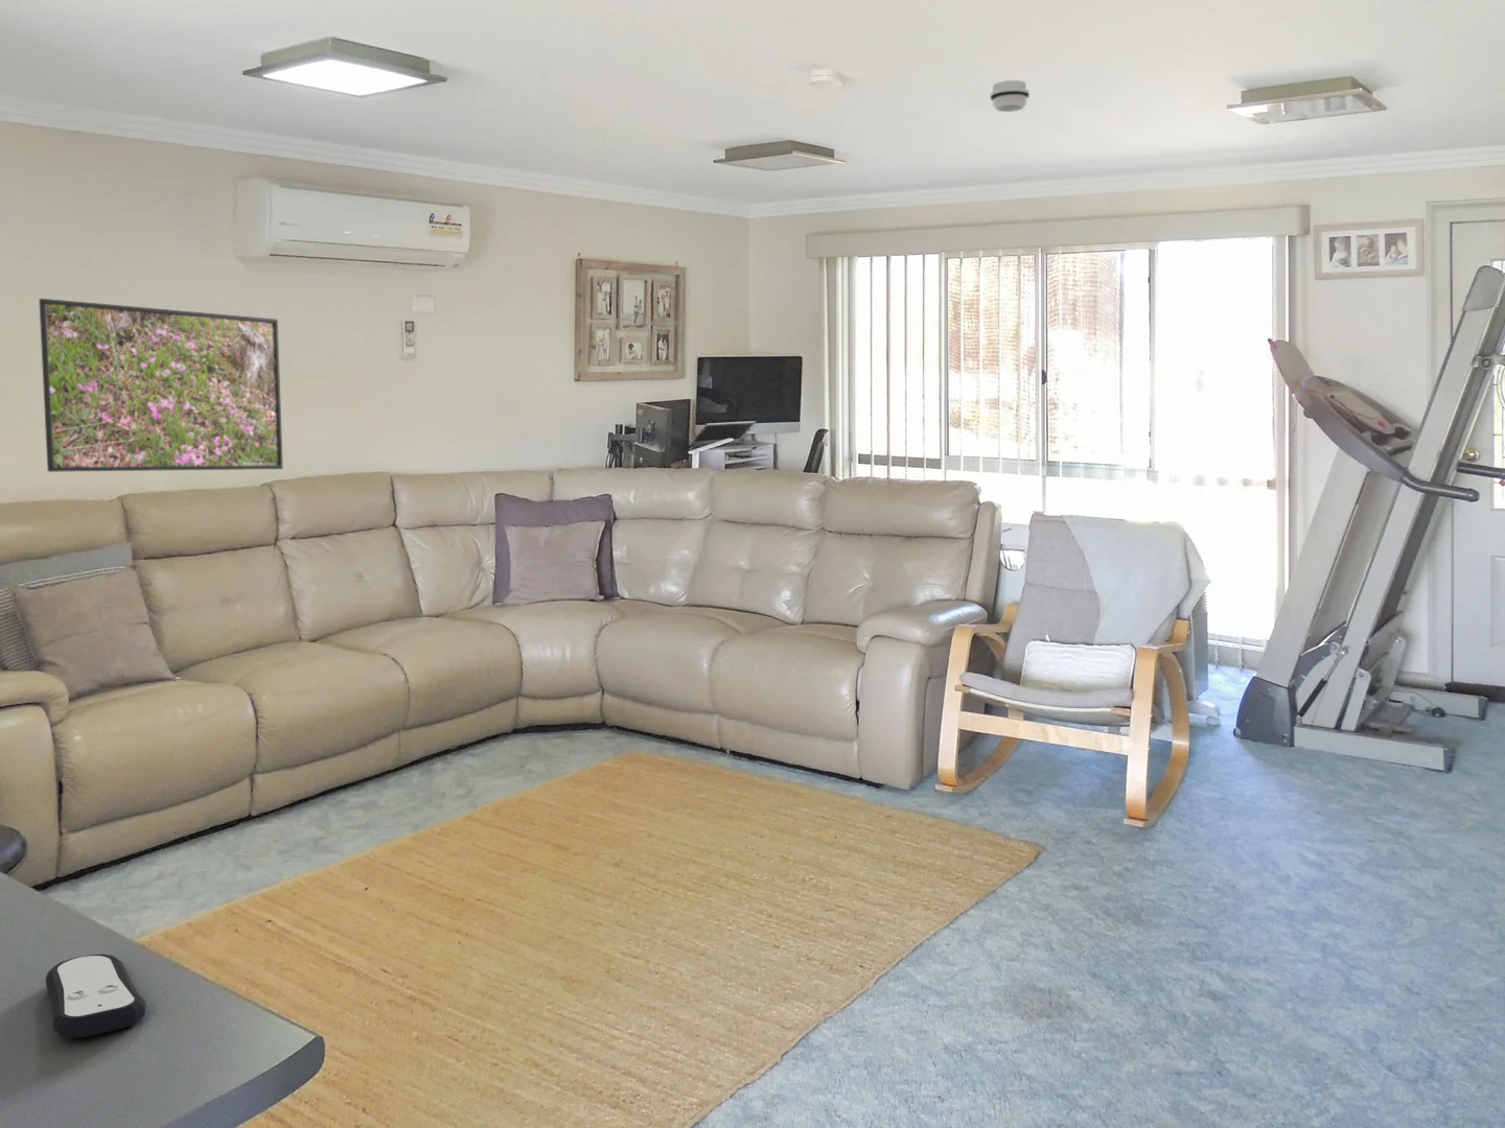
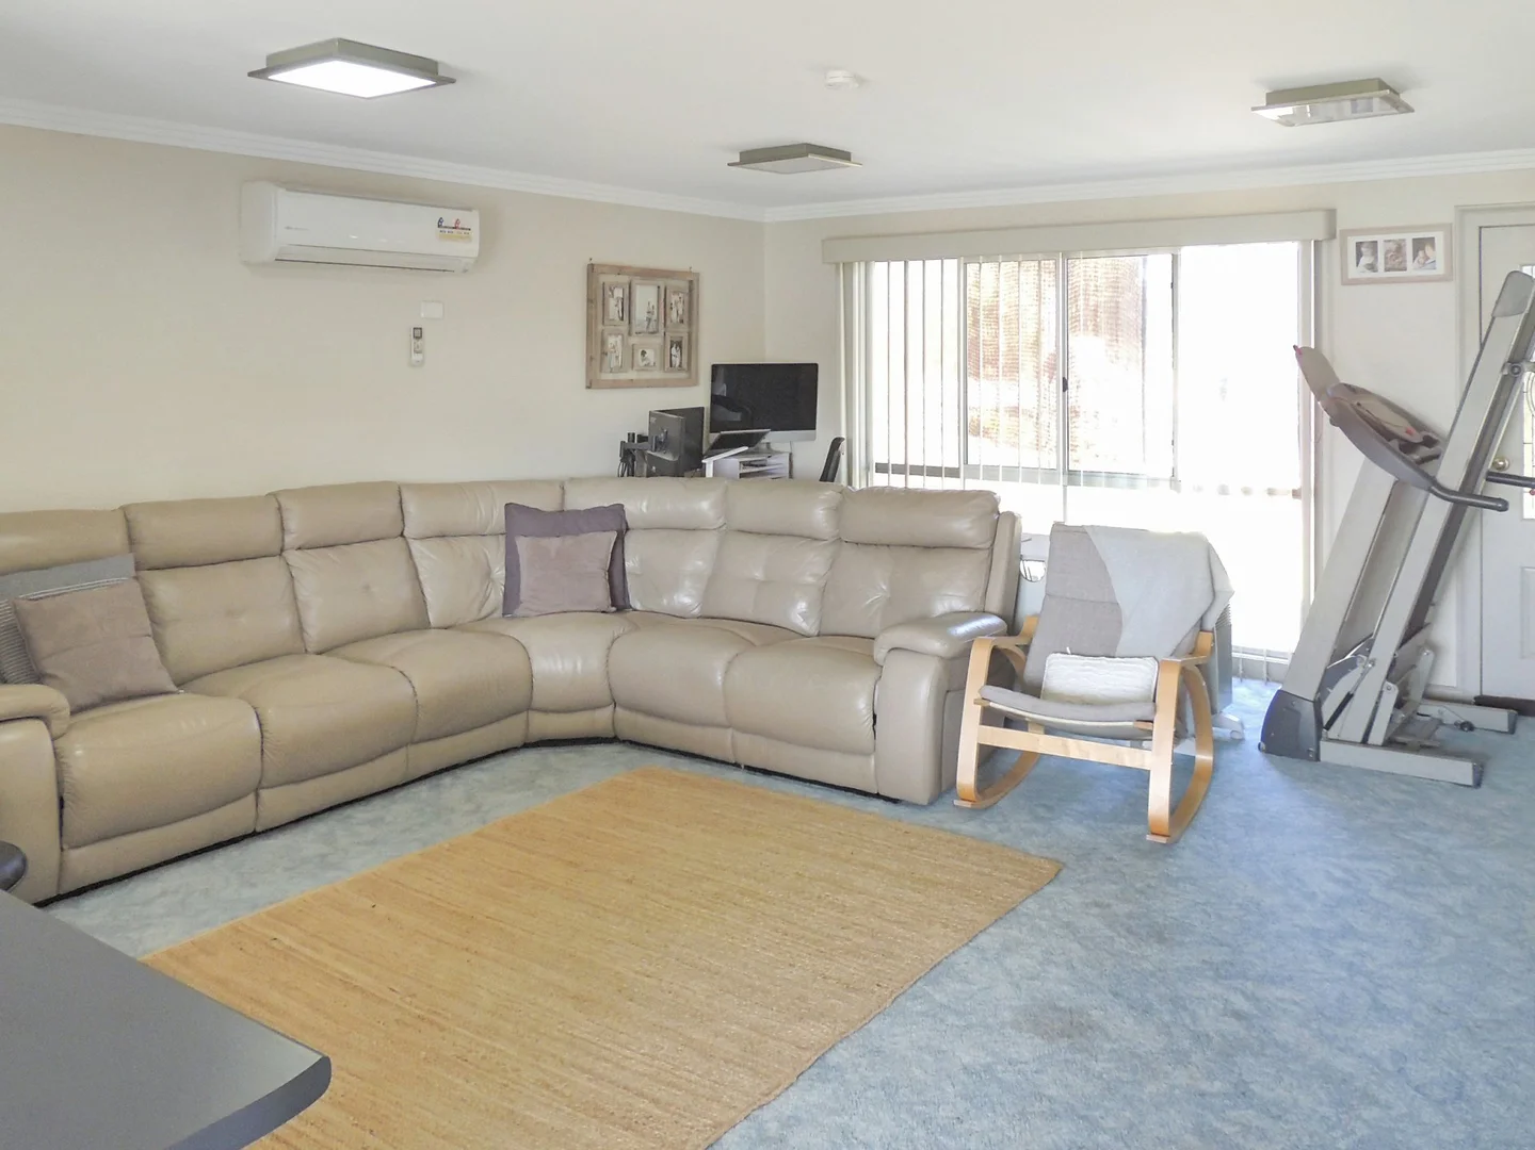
- remote control [45,953,147,1039]
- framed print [38,297,284,473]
- smoke detector [988,79,1031,113]
